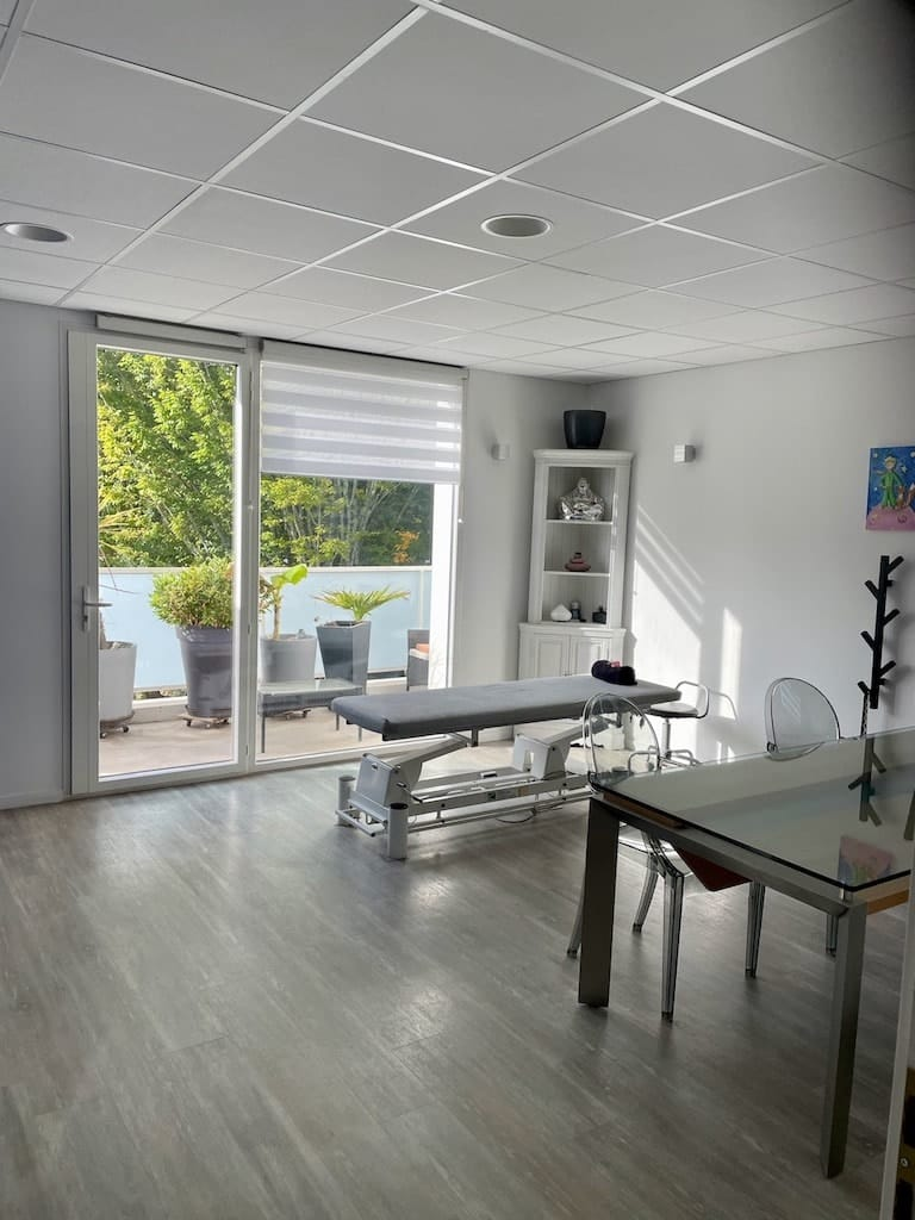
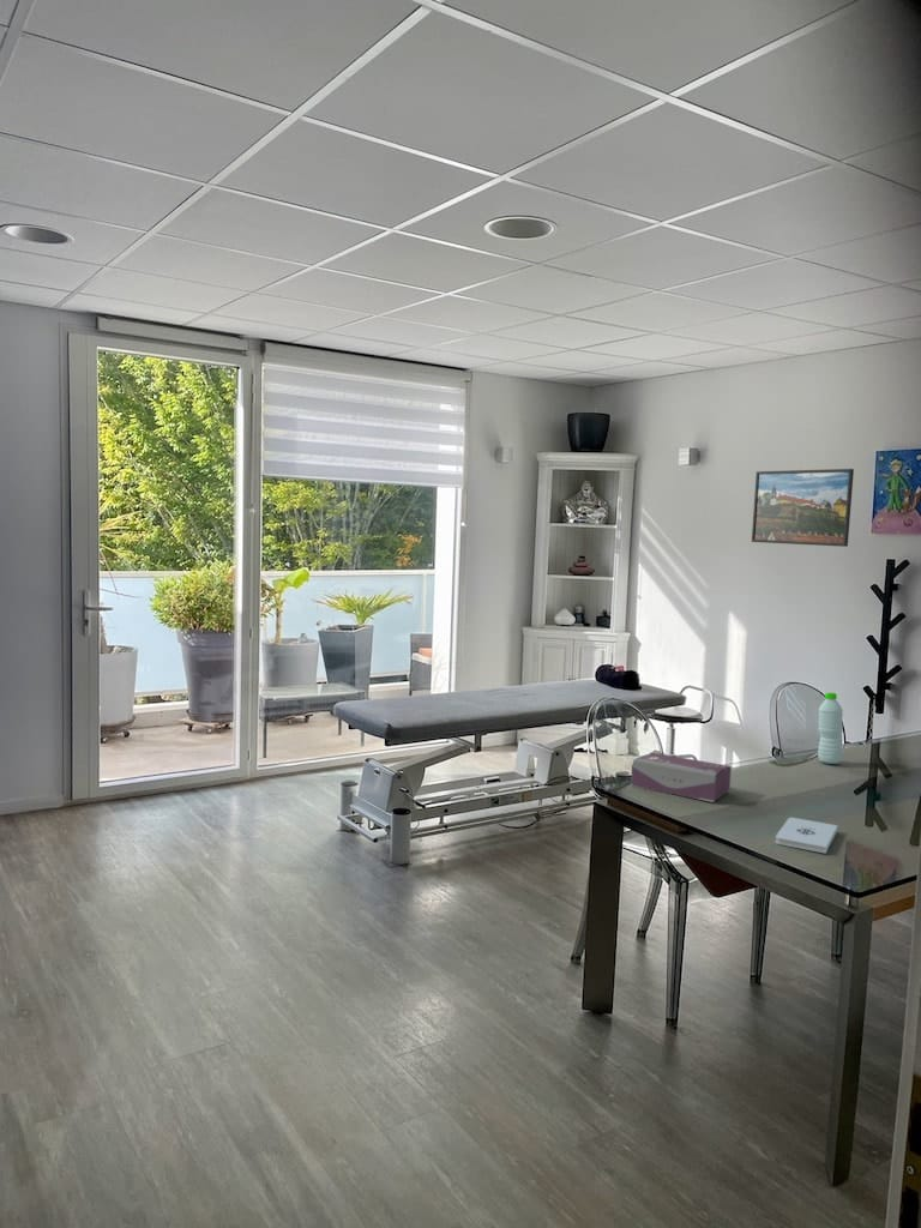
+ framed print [751,468,855,548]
+ water bottle [817,692,844,765]
+ notepad [775,817,838,855]
+ tissue box [631,751,733,803]
